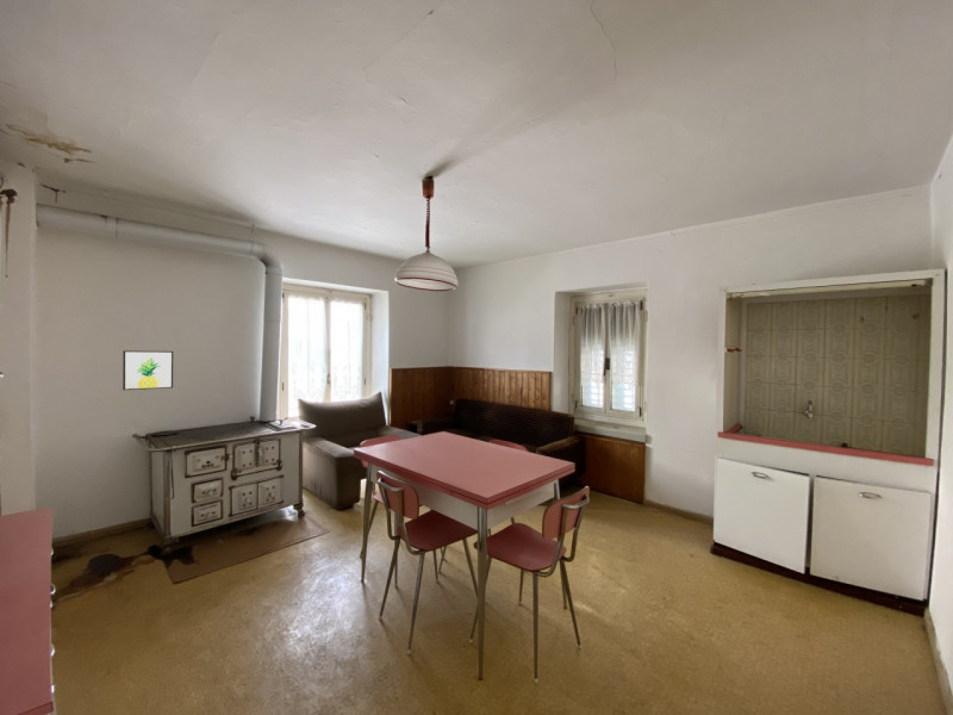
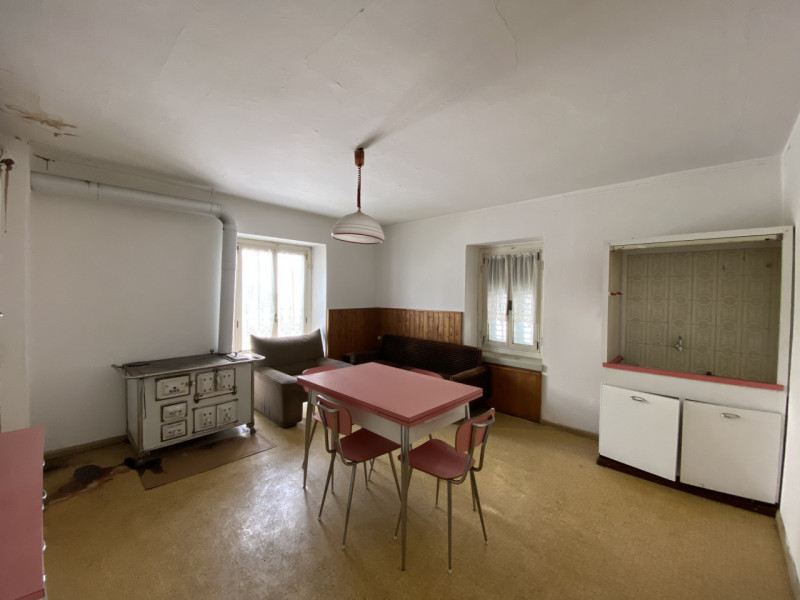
- wall art [122,349,174,391]
